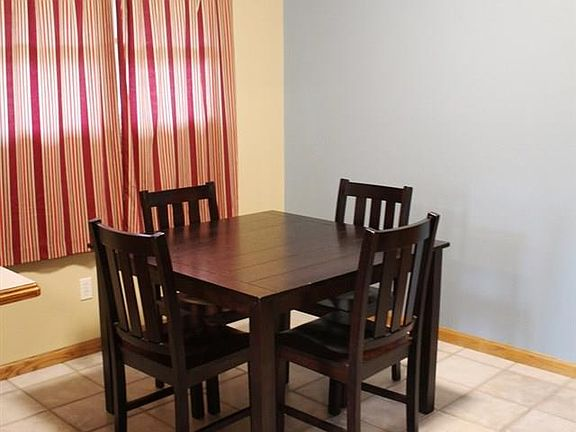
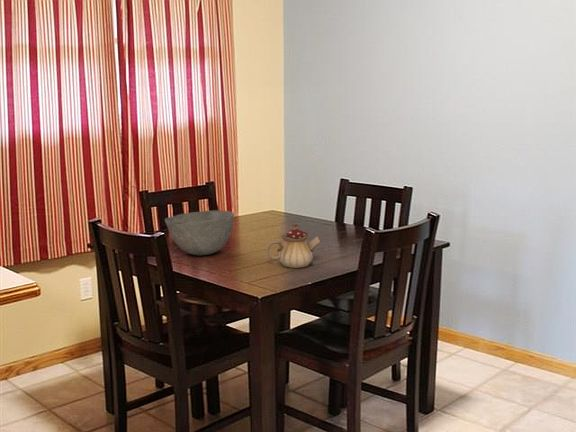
+ bowl [164,209,235,256]
+ teapot [265,223,321,269]
